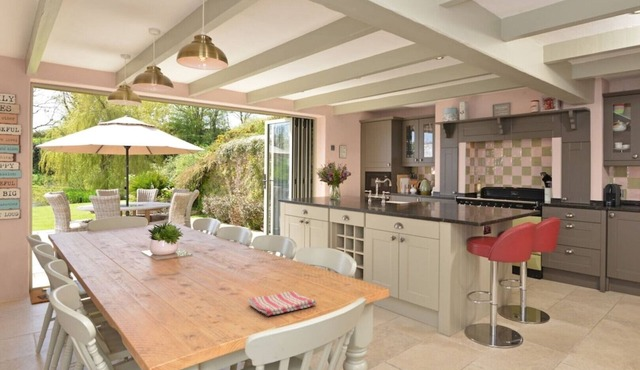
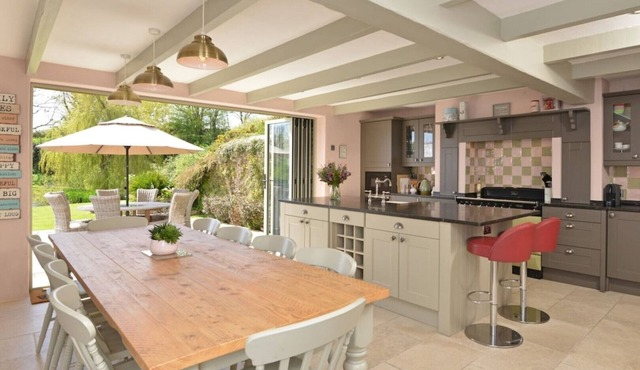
- dish towel [247,290,318,317]
